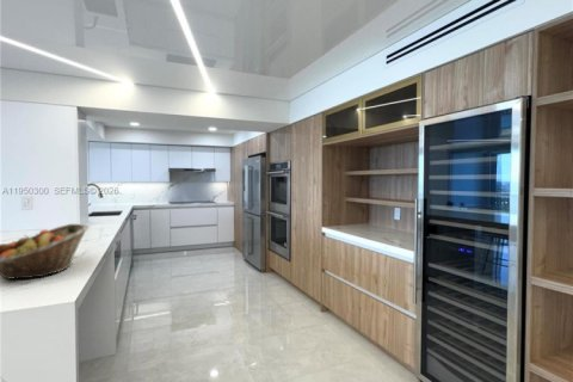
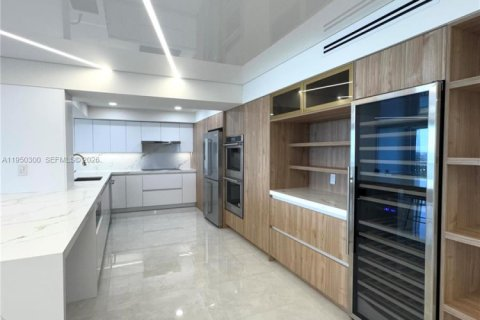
- fruit basket [0,223,90,281]
